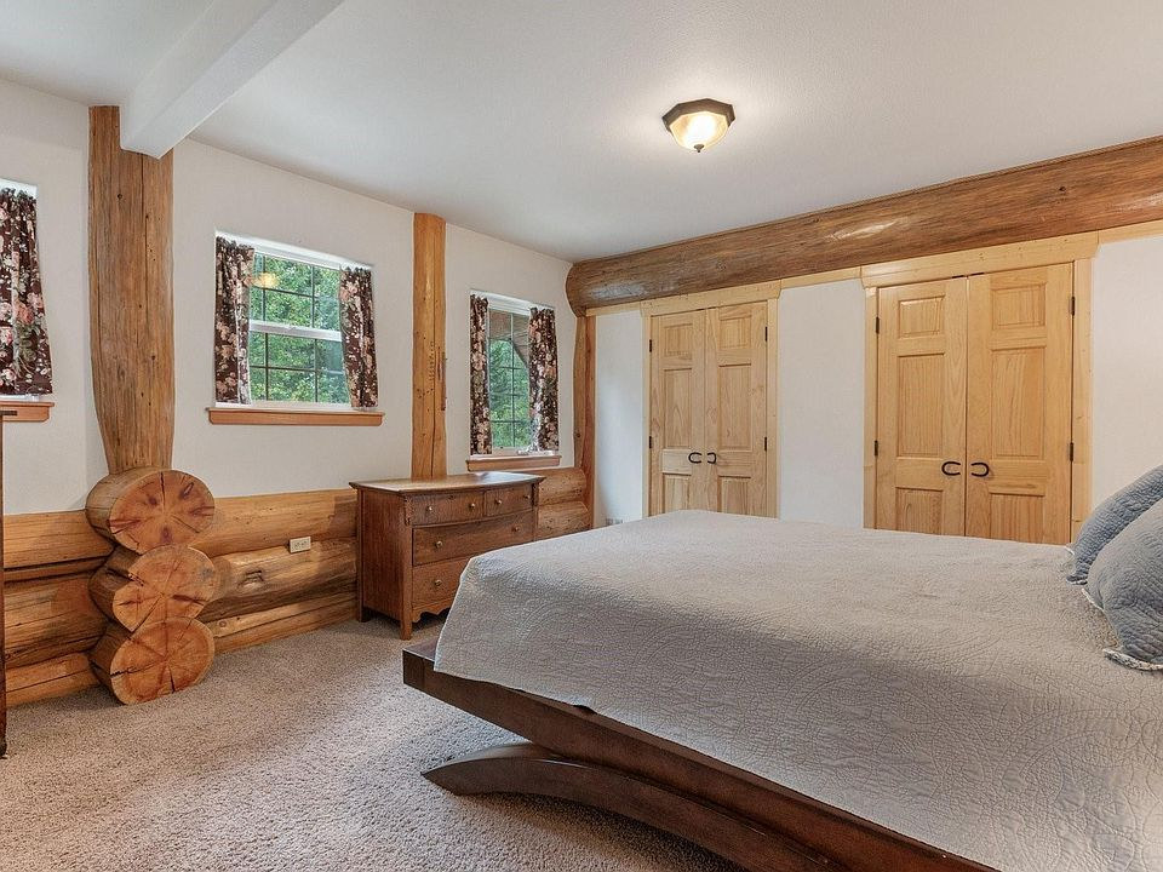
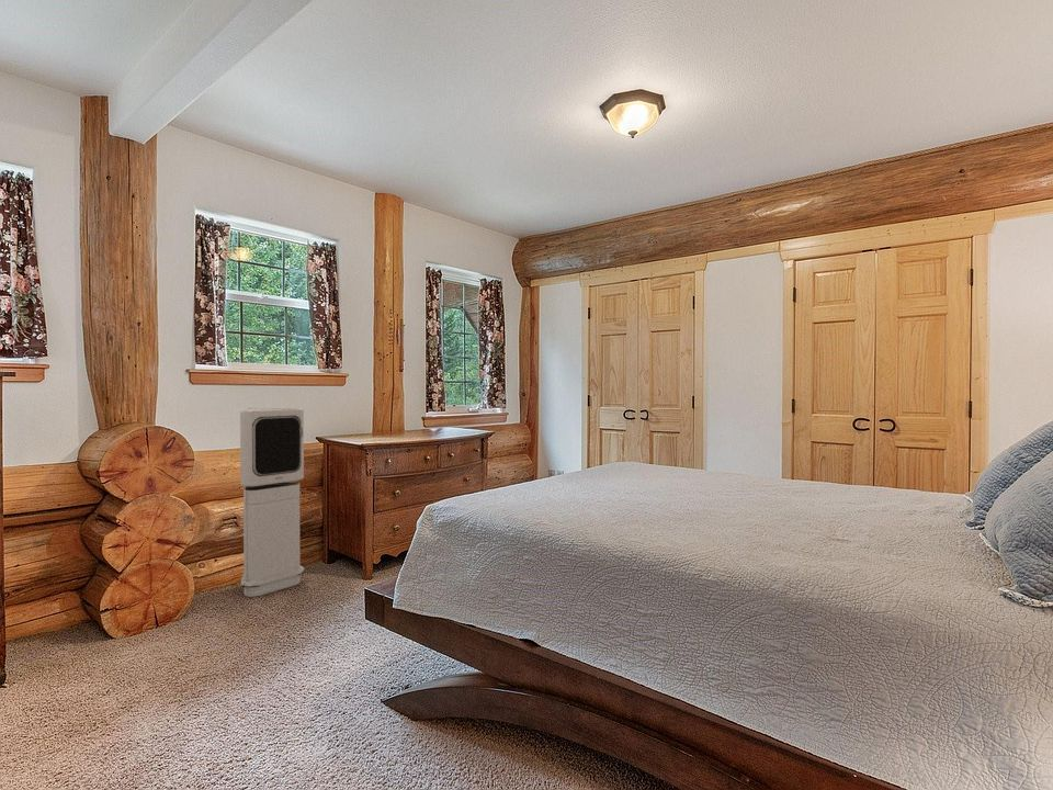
+ air purifier [239,407,305,598]
